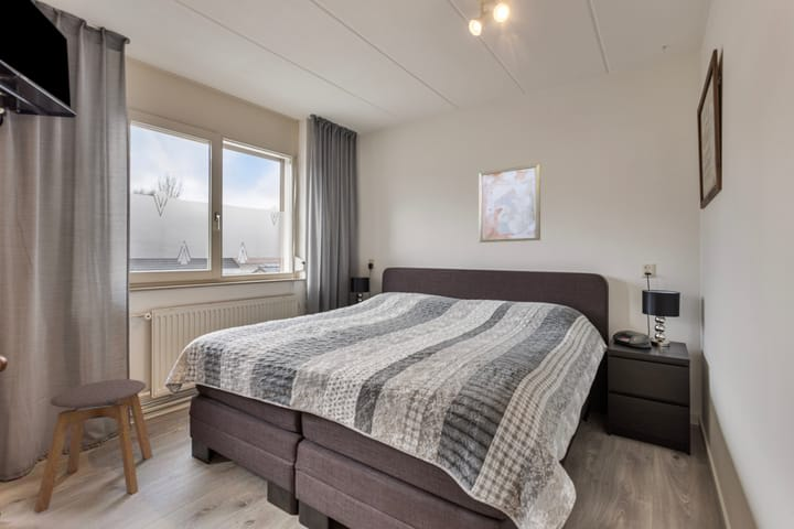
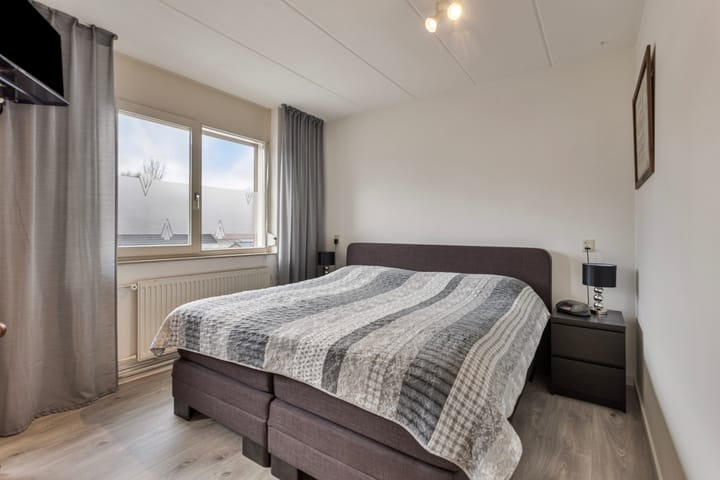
- wall art [478,163,541,244]
- stool [33,378,153,515]
